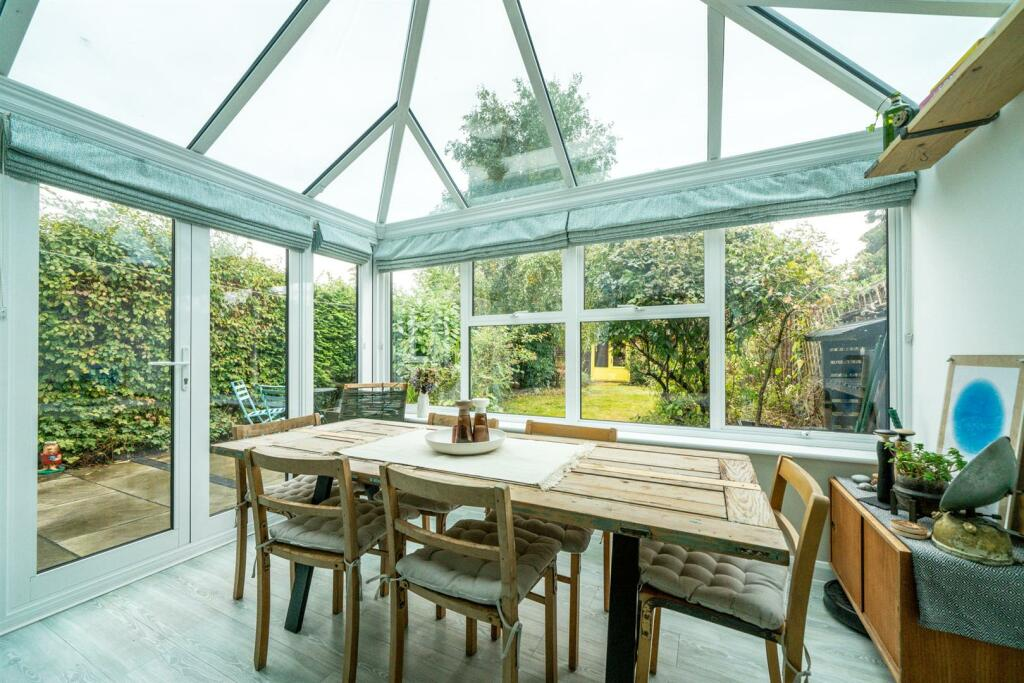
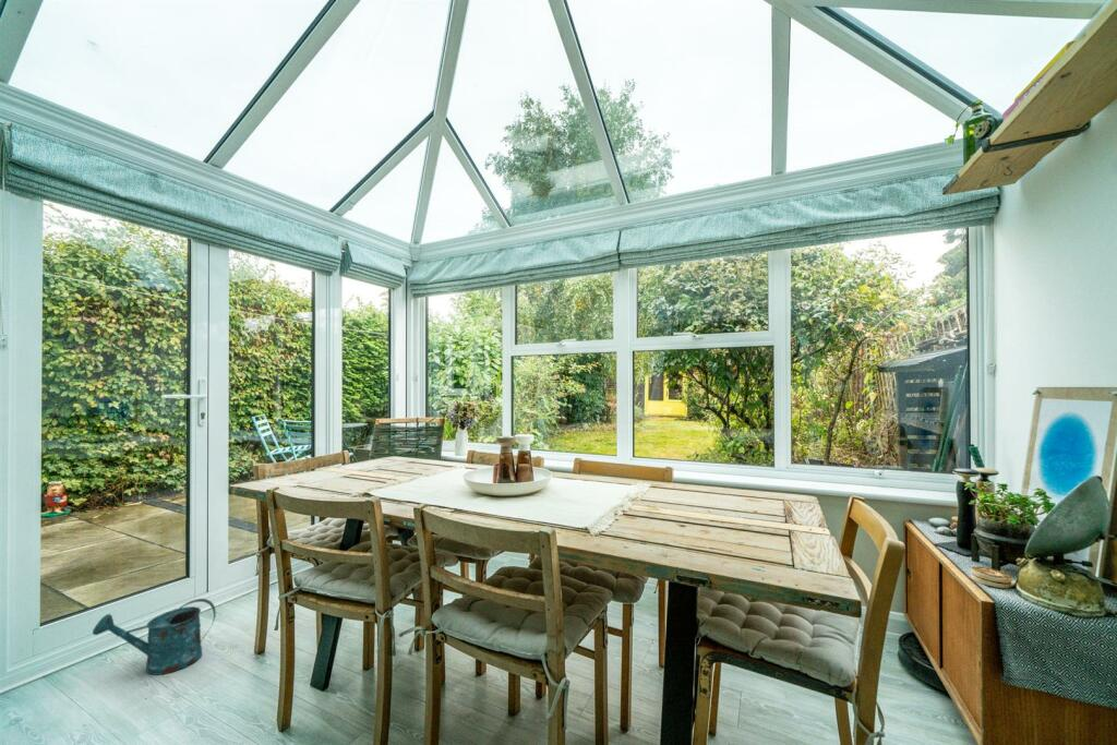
+ watering can [92,598,217,676]
